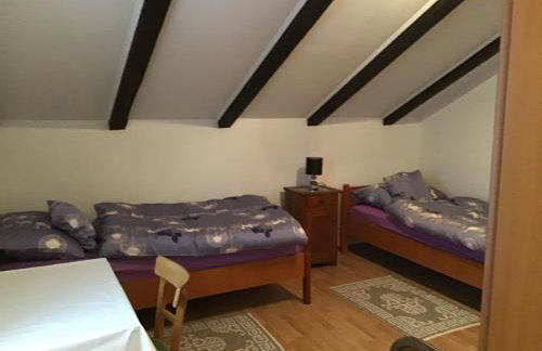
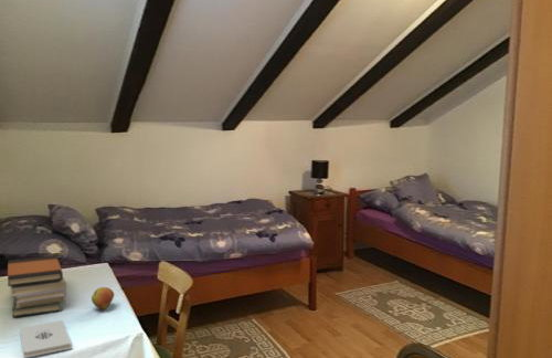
+ notepad [19,319,73,358]
+ book stack [7,254,67,318]
+ apple [91,286,115,310]
